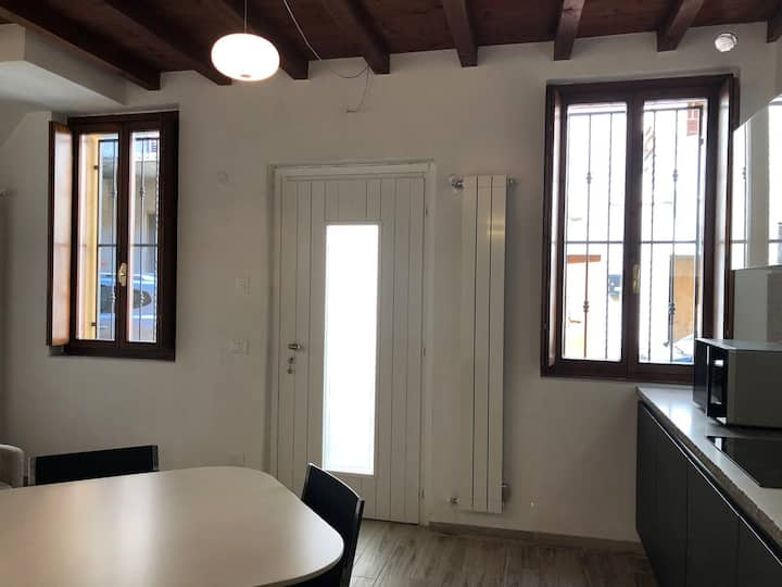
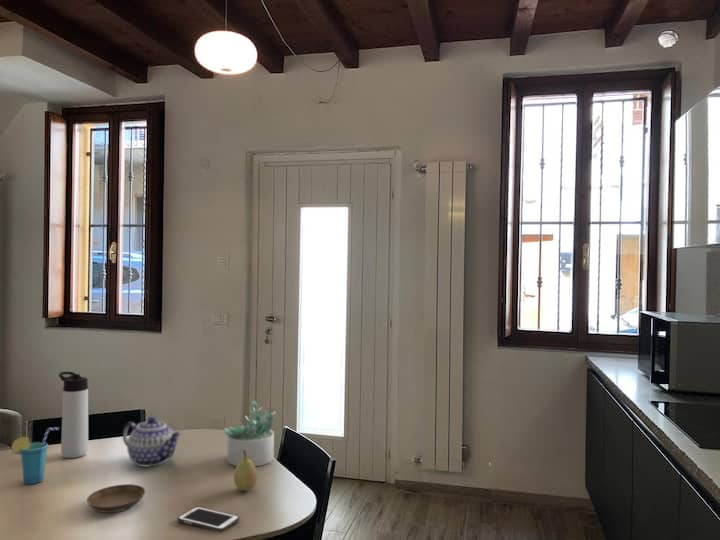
+ fruit [233,450,258,492]
+ teapot [122,416,182,467]
+ succulent plant [223,400,277,468]
+ saucer [86,483,146,514]
+ thermos bottle [58,371,89,459]
+ cell phone [177,506,240,533]
+ cup [10,426,61,485]
